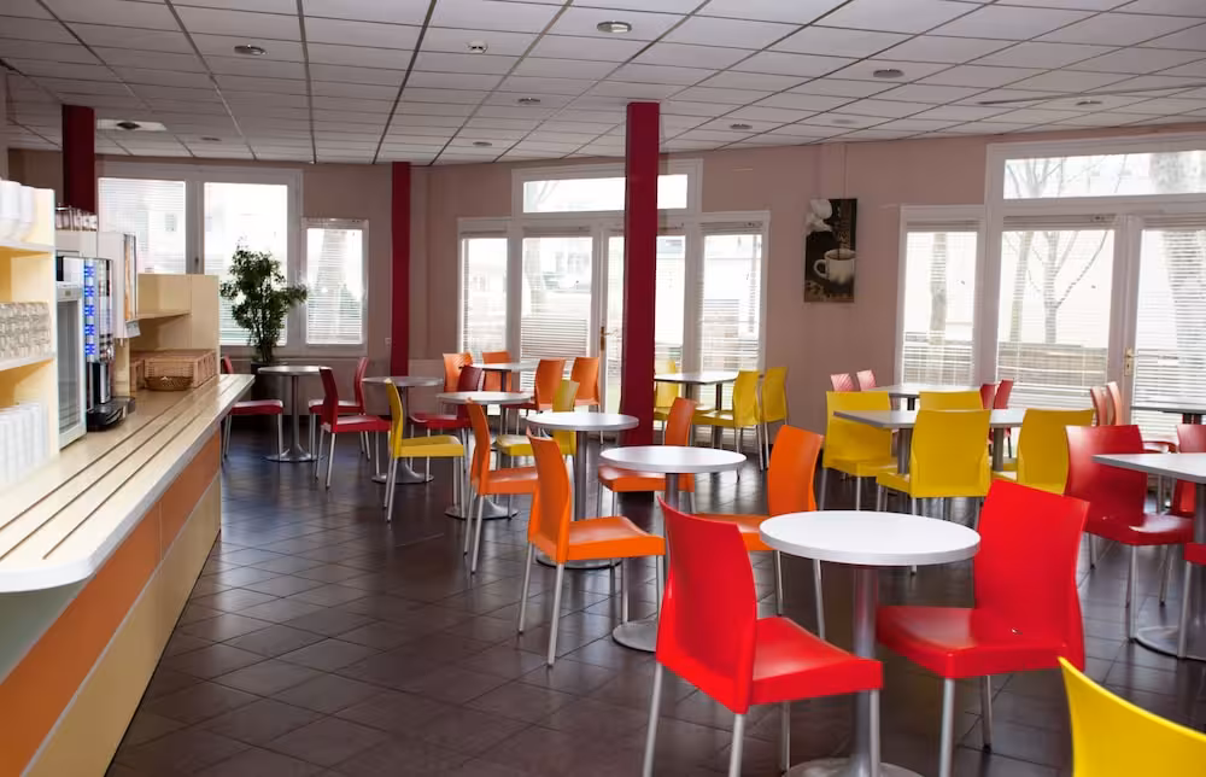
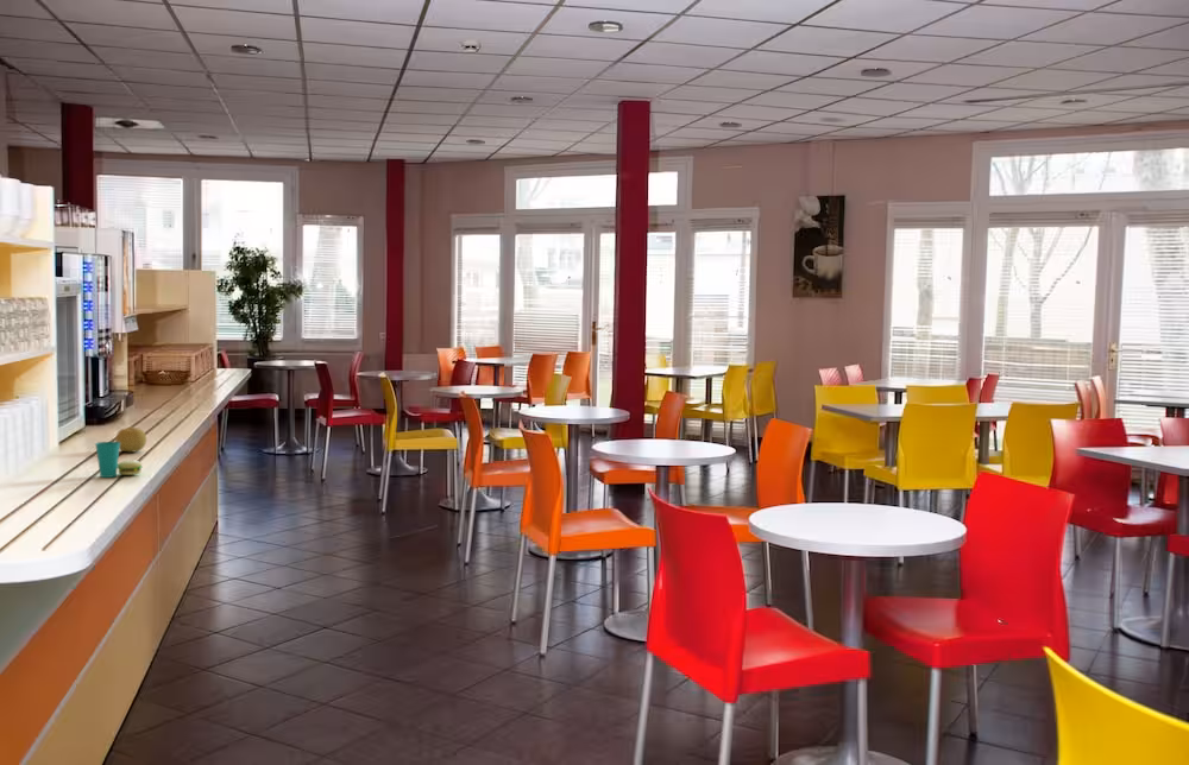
+ cup [94,441,144,479]
+ fruit [114,426,147,454]
